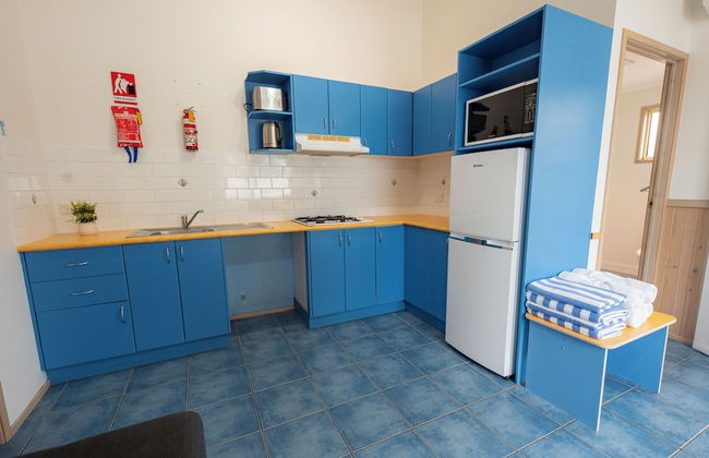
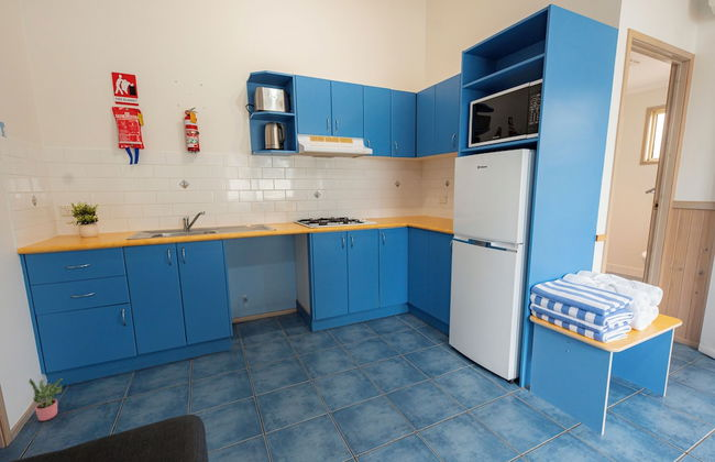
+ potted plant [28,377,64,422]
